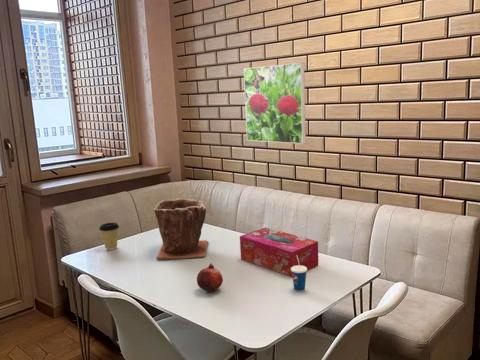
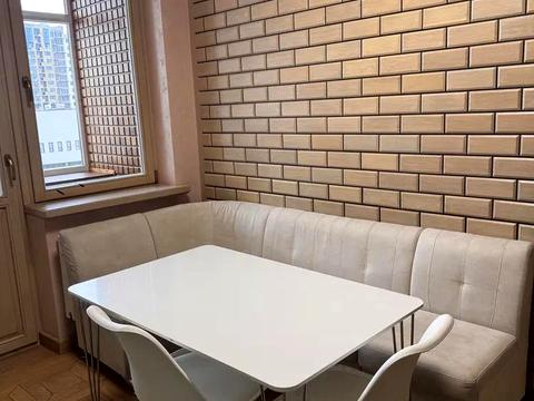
- fruit [196,262,224,294]
- tissue box [239,227,319,278]
- plant pot [153,197,209,260]
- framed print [243,62,307,145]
- coffee cup [98,222,120,251]
- cup [291,257,308,293]
